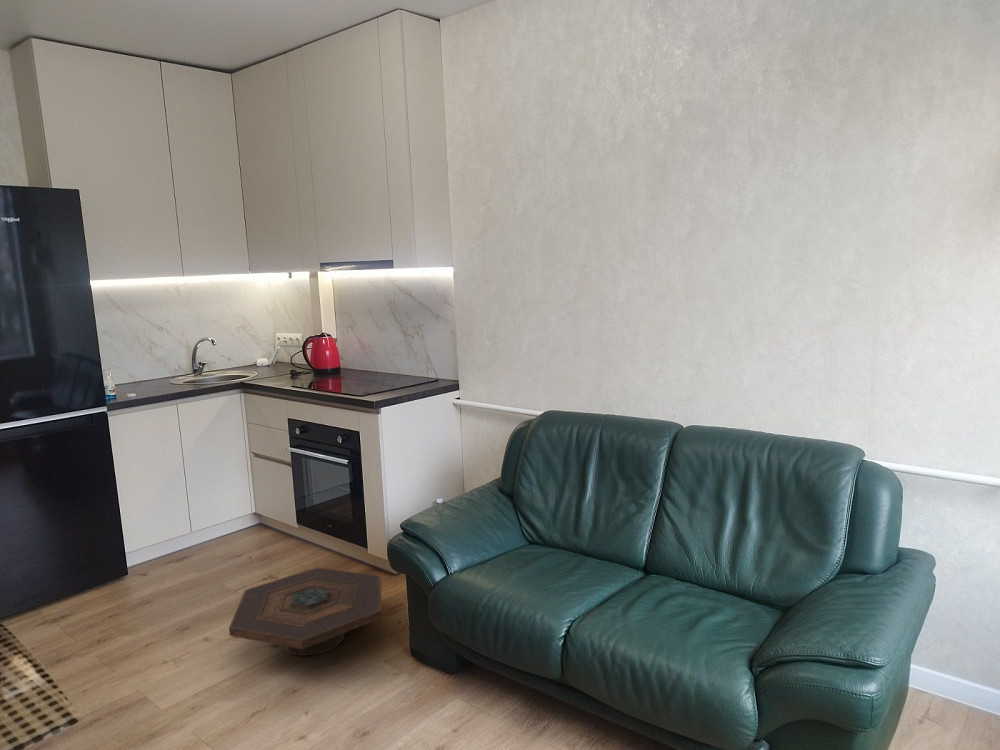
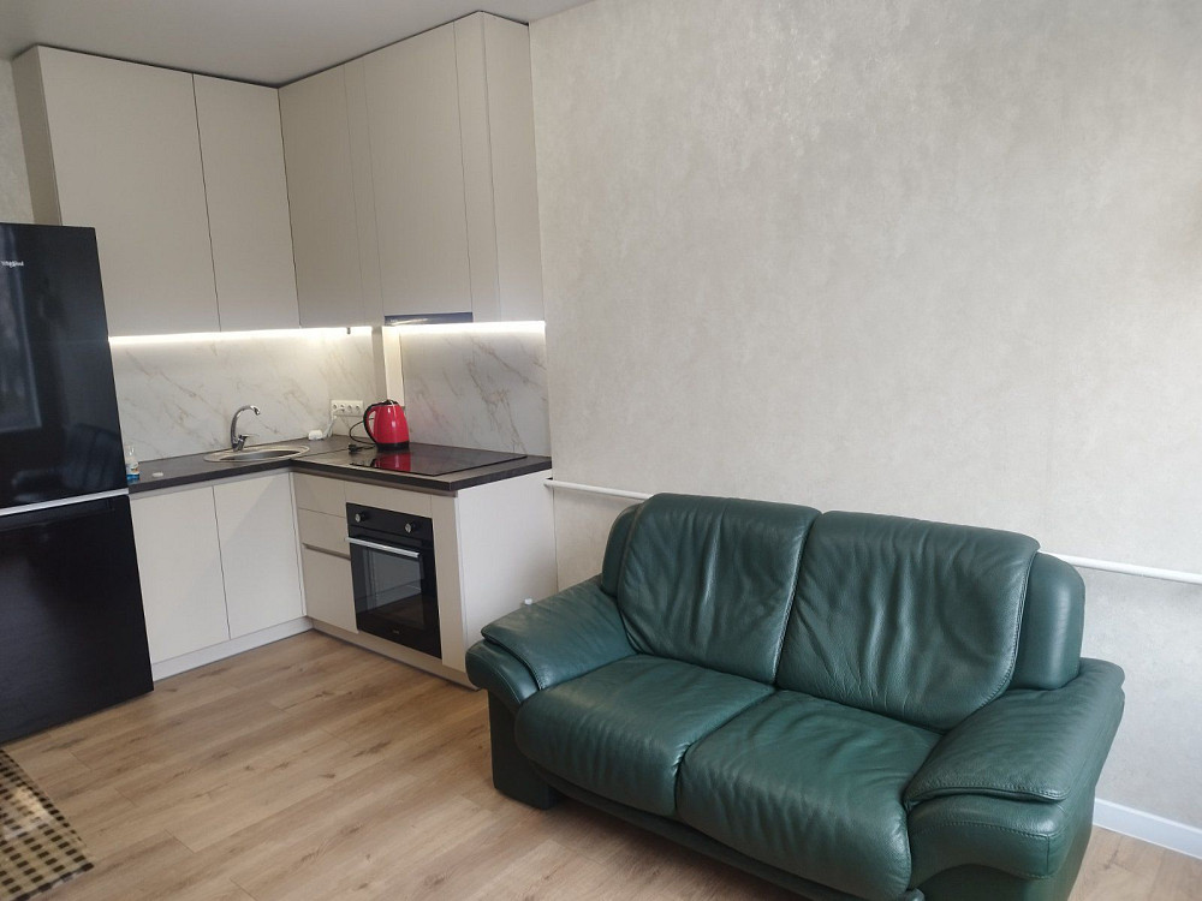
- side table [228,566,382,657]
